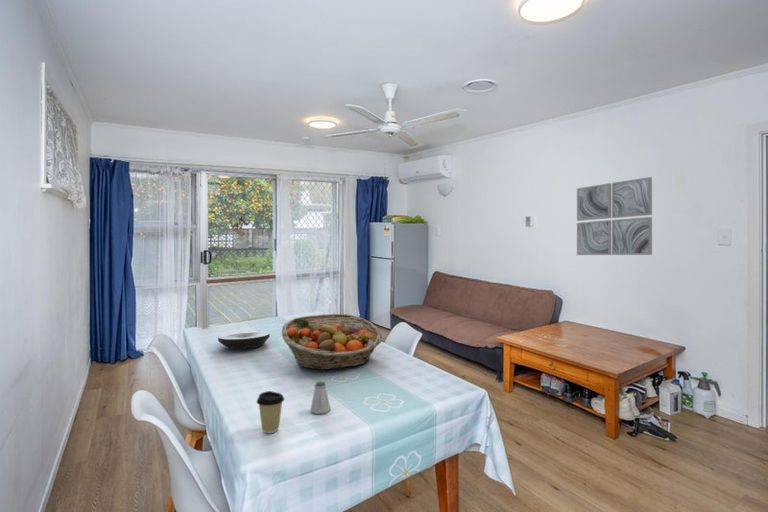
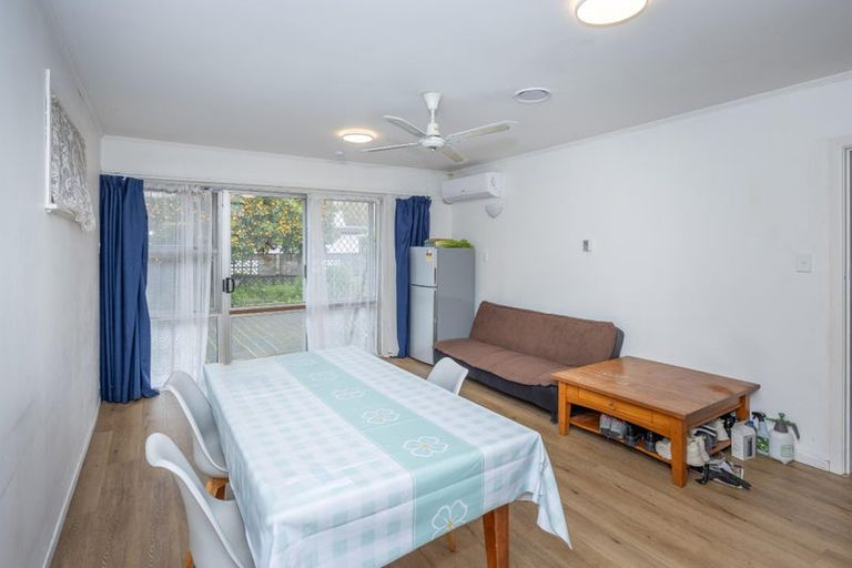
- plate [217,330,271,350]
- fruit basket [281,313,383,371]
- wall art [576,176,653,256]
- coffee cup [256,390,285,434]
- saltshaker [310,380,331,415]
